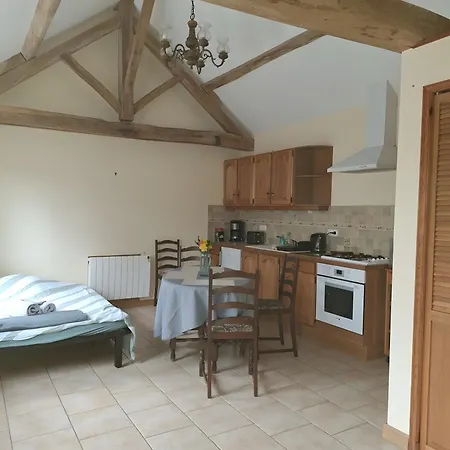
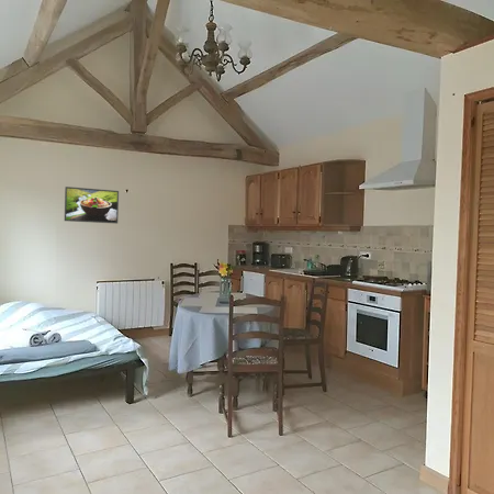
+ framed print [64,186,120,225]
